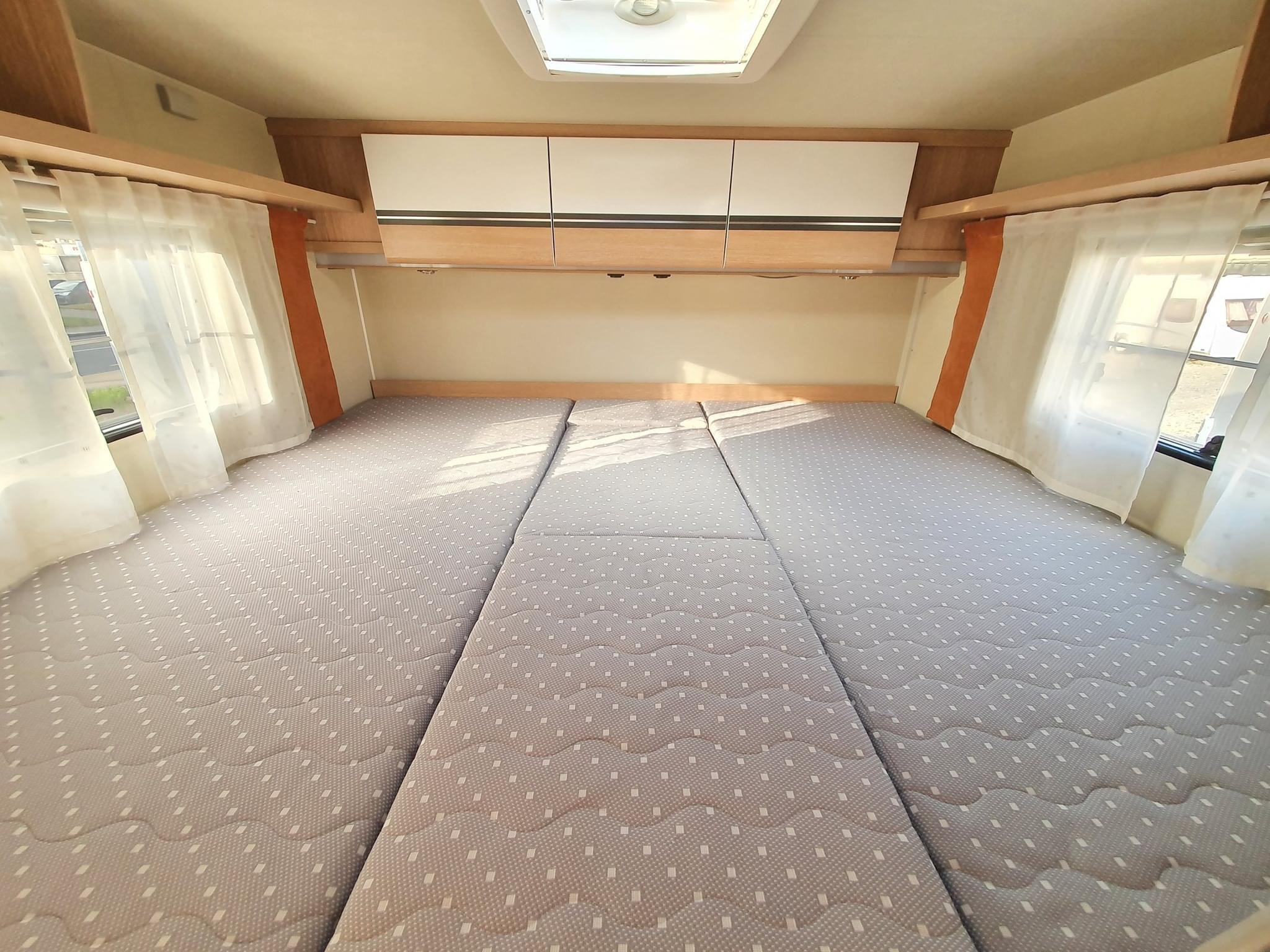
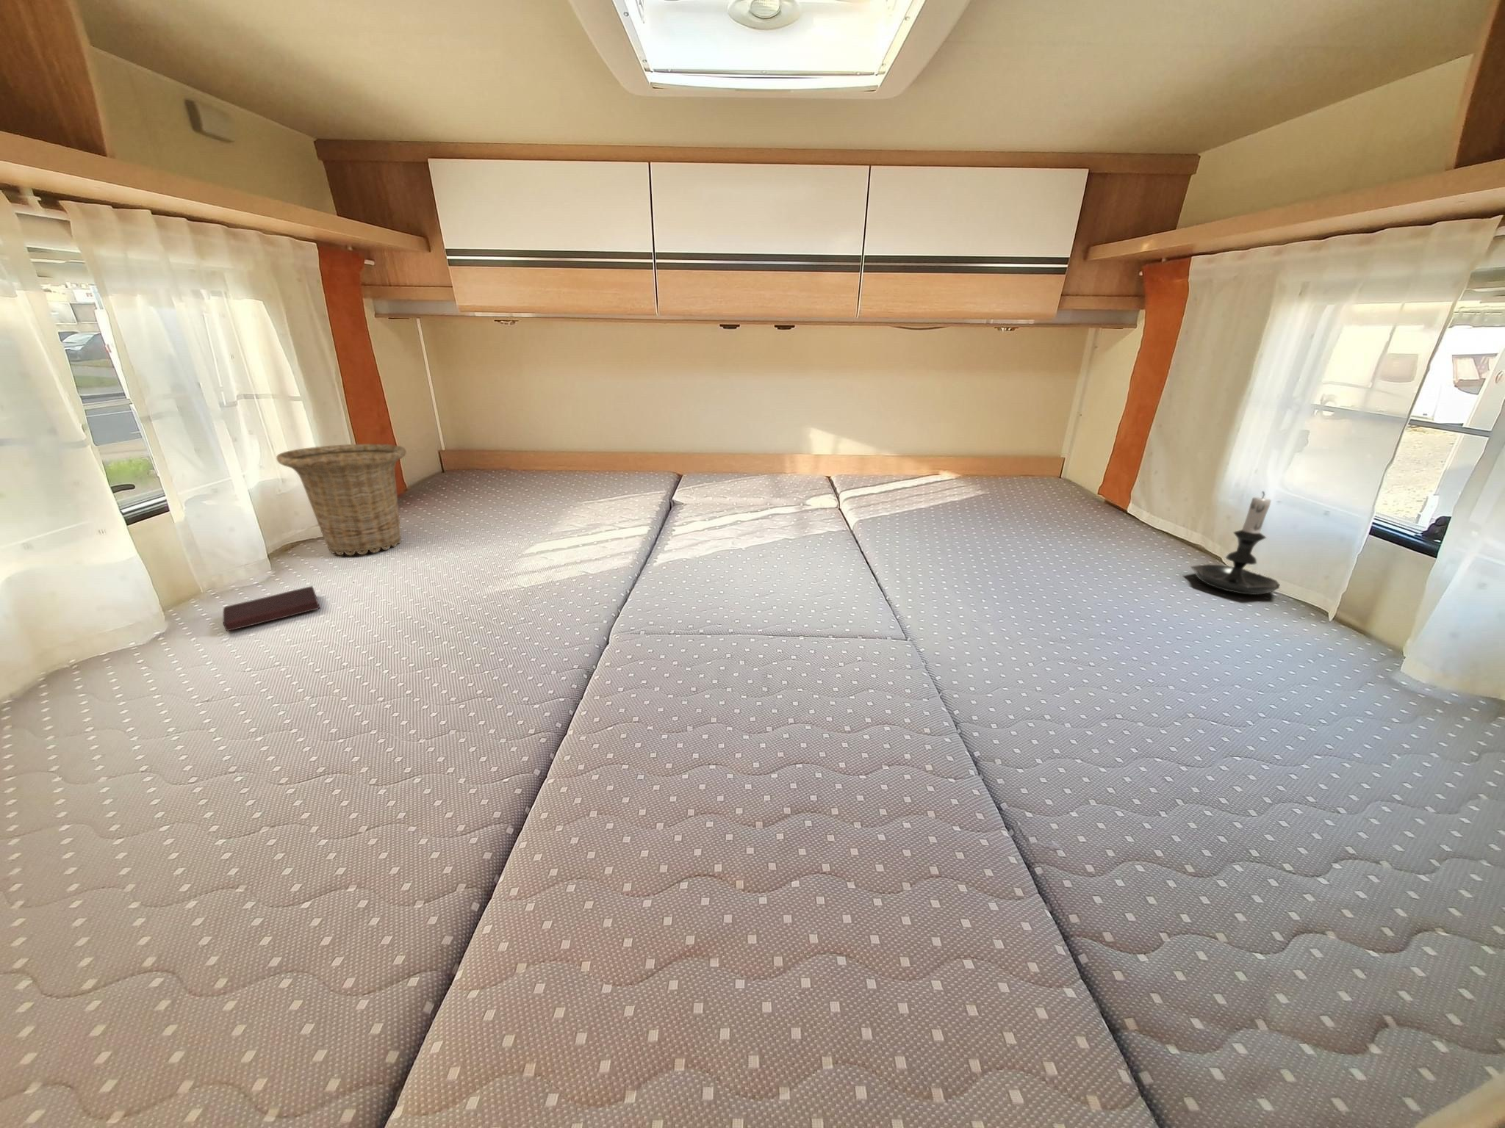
+ basket [276,443,408,556]
+ candle holder [1190,491,1280,596]
+ book [222,585,320,632]
